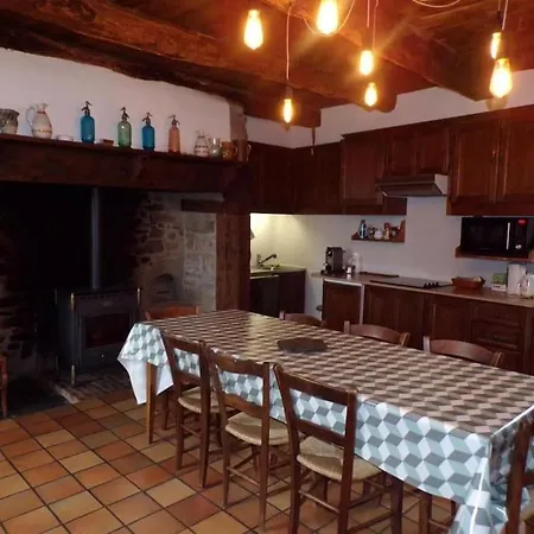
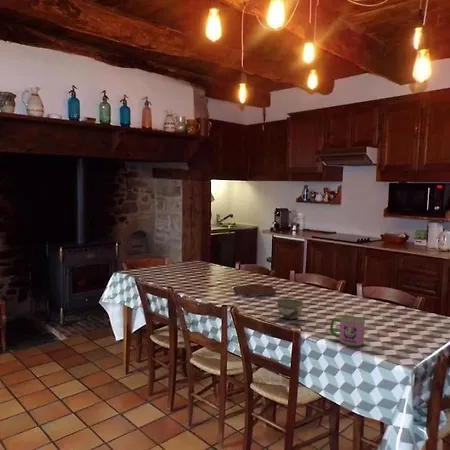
+ mug [329,315,366,348]
+ bowl [276,298,305,320]
